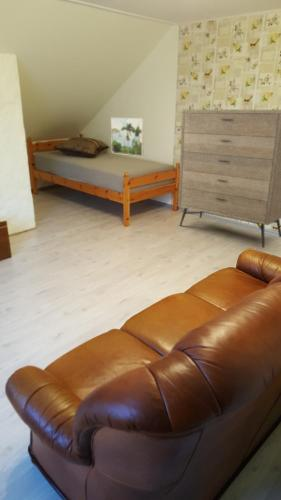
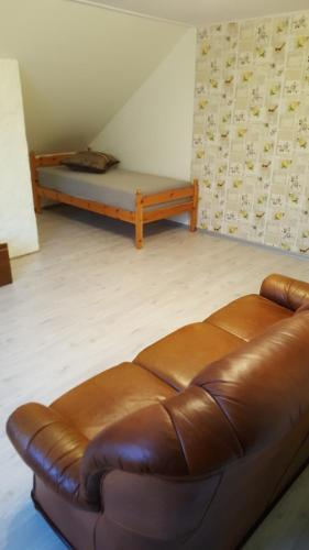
- dresser [178,109,281,249]
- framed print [110,117,145,157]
